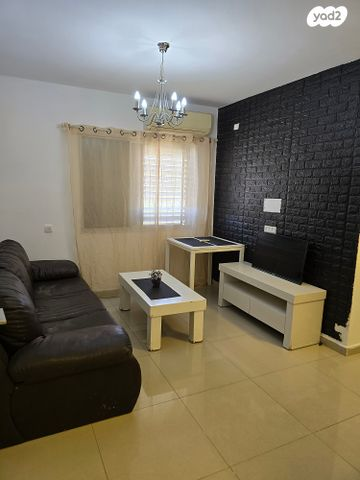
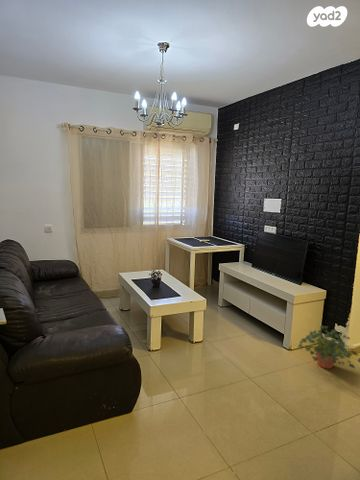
+ potted plant [297,325,360,370]
